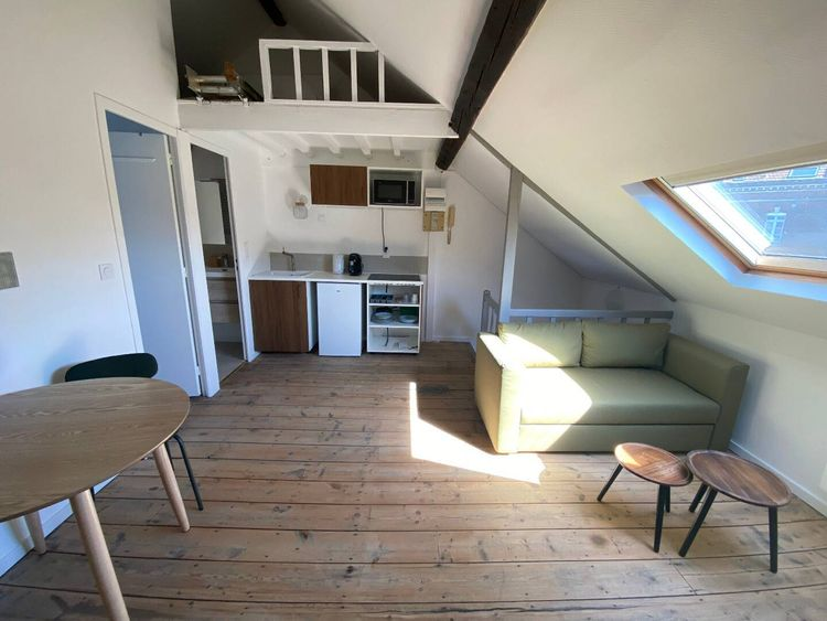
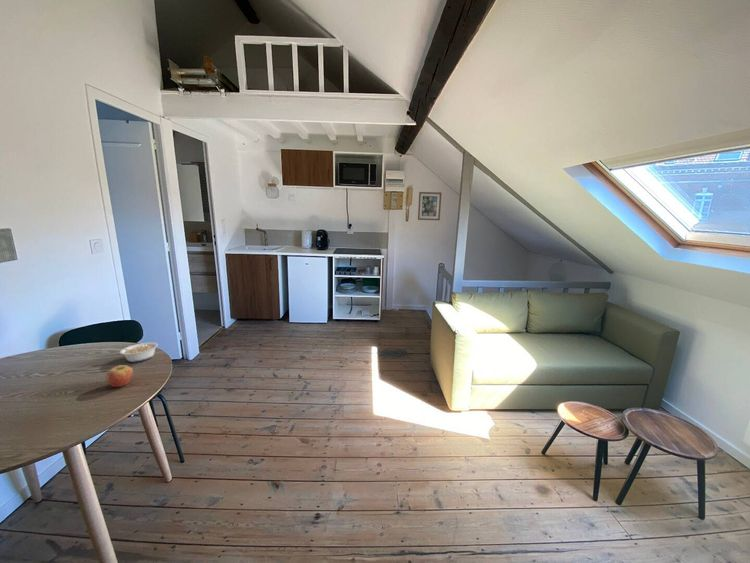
+ legume [114,341,159,363]
+ wall art [417,191,443,221]
+ fruit [105,364,134,388]
